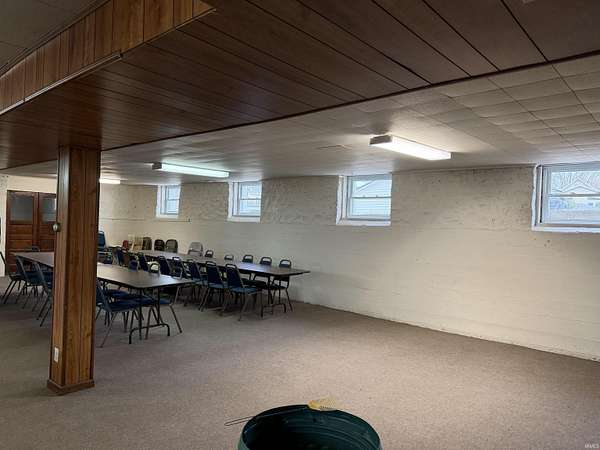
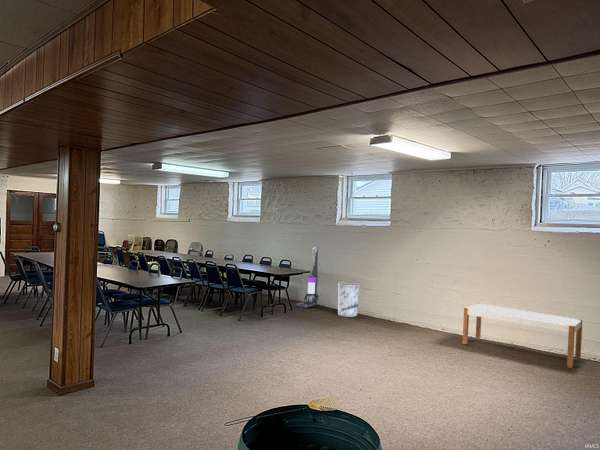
+ bench [461,302,584,369]
+ trash can [337,280,361,318]
+ vacuum cleaner [295,246,320,309]
